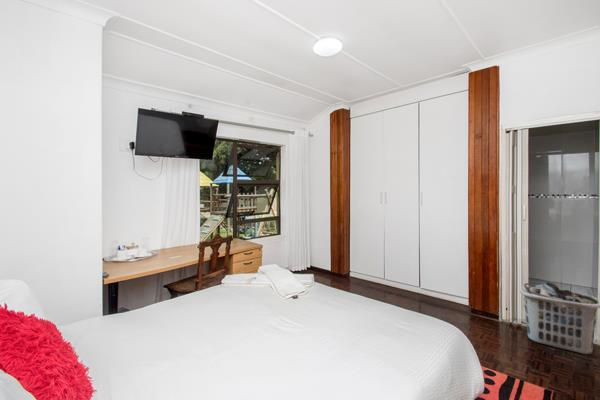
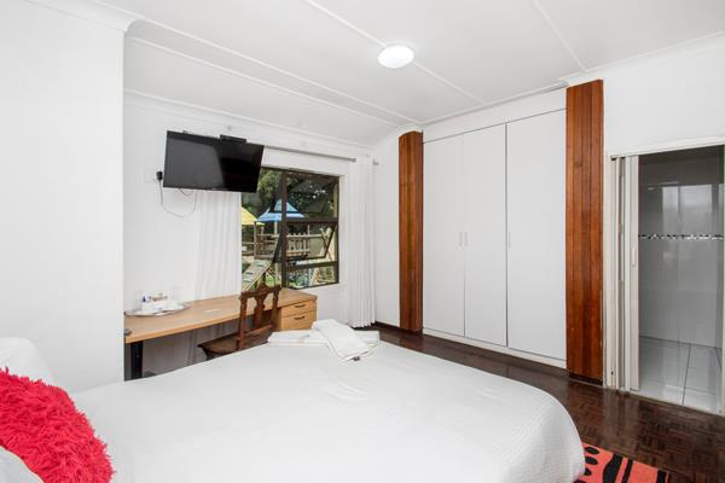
- clothes hamper [519,281,600,355]
